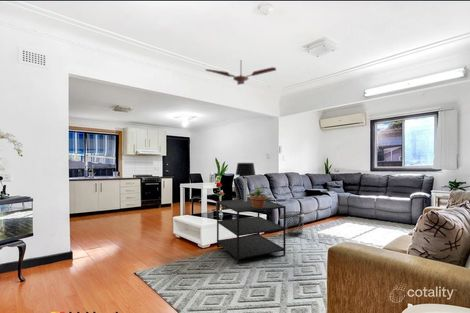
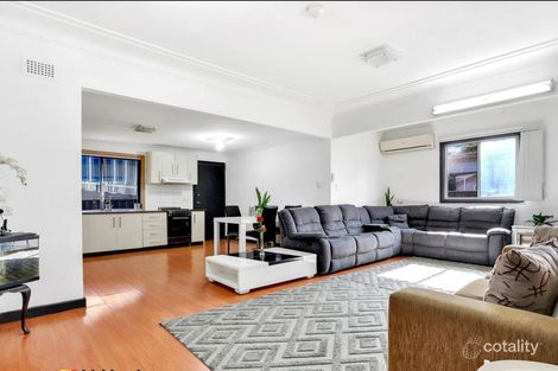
- waste bin [285,210,306,238]
- ceiling fan [204,59,277,86]
- side table [216,198,287,265]
- table lamp [235,162,256,201]
- potted plant [247,184,270,208]
